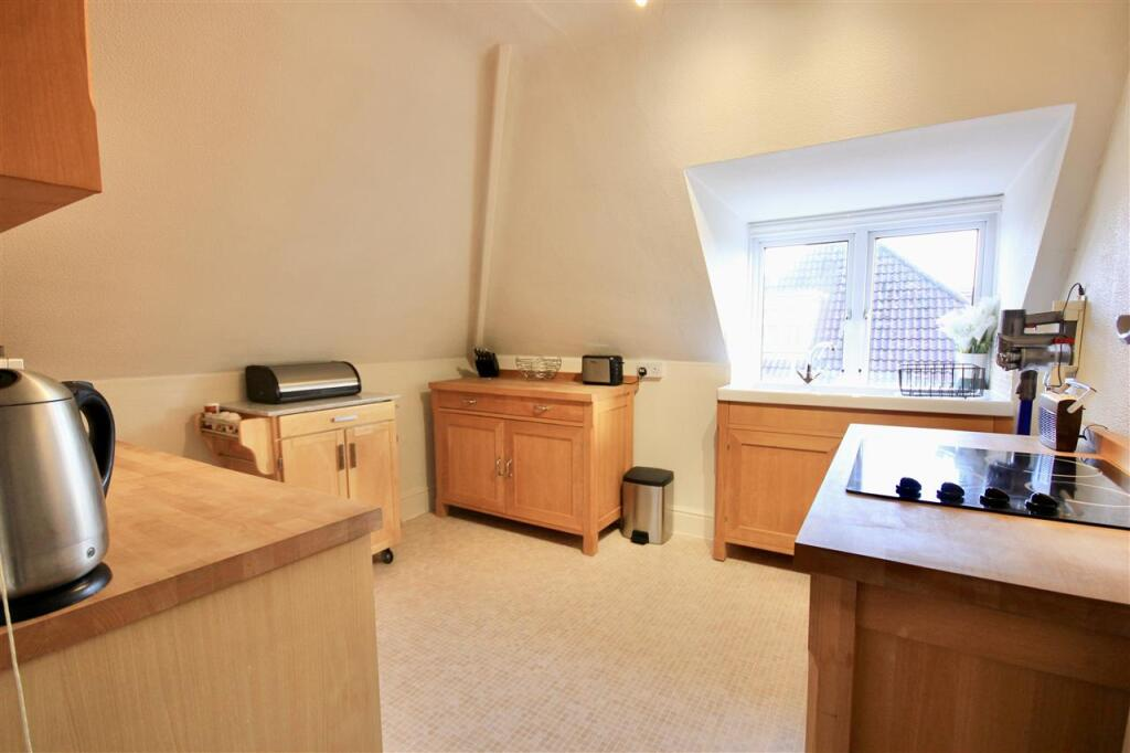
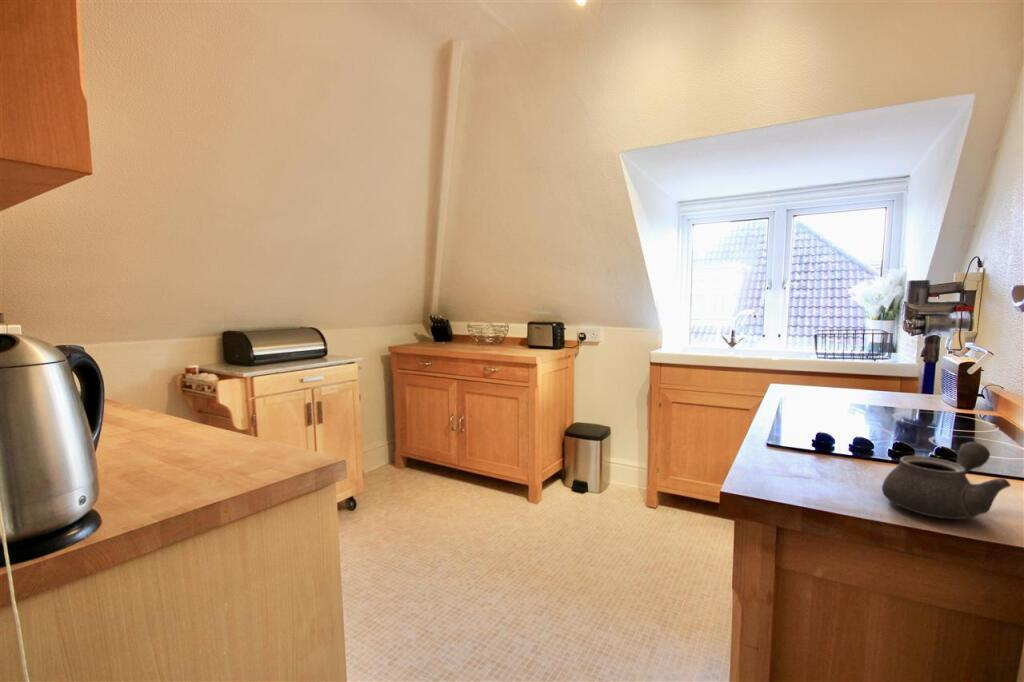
+ teapot [881,441,1012,520]
